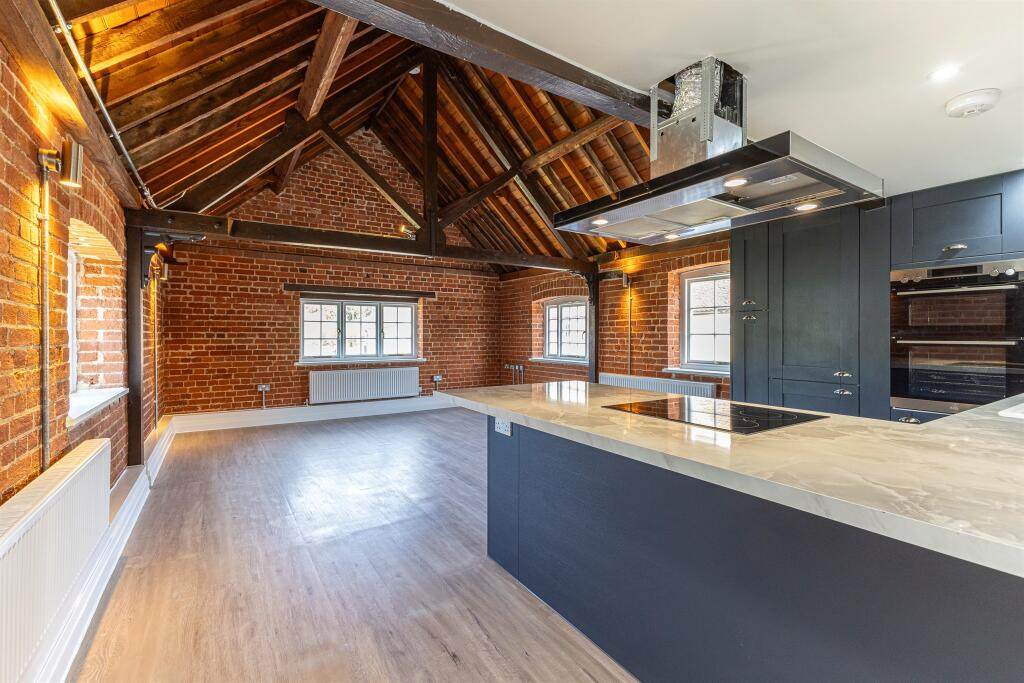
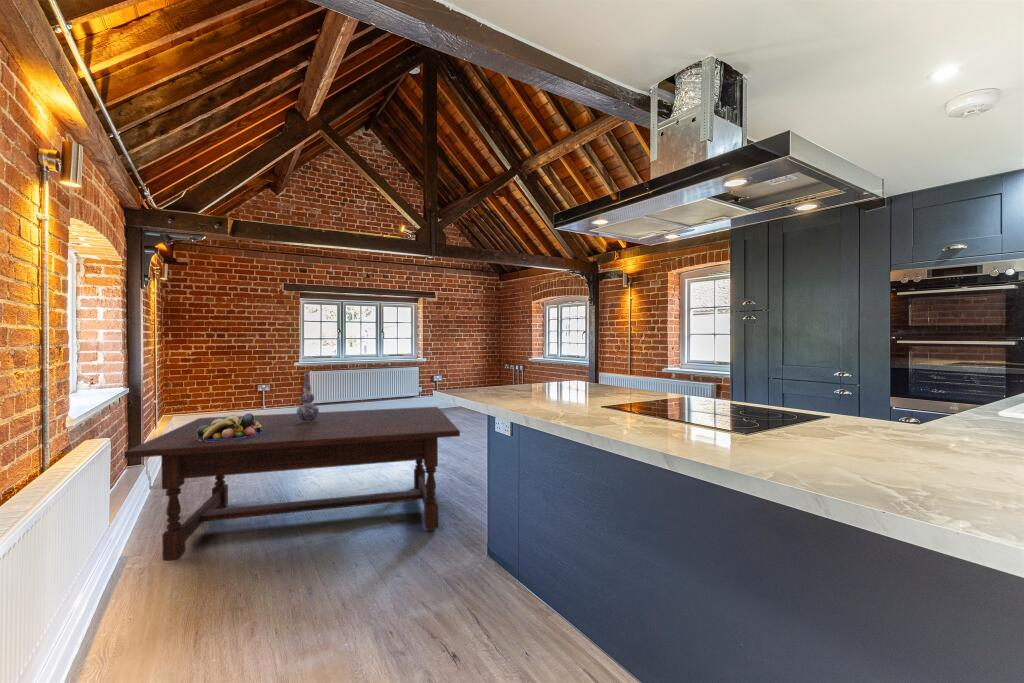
+ dining table [123,406,461,562]
+ vase [296,372,320,422]
+ fruit bowl [196,412,264,441]
